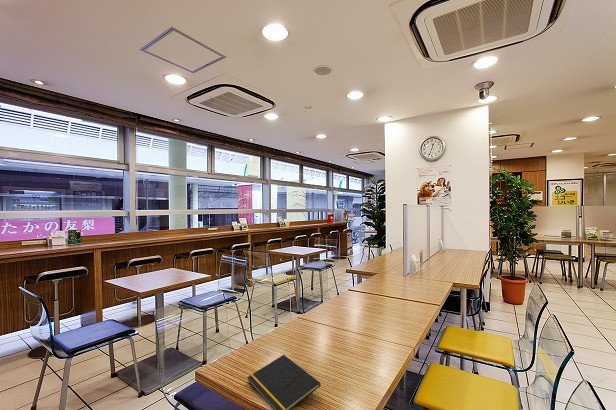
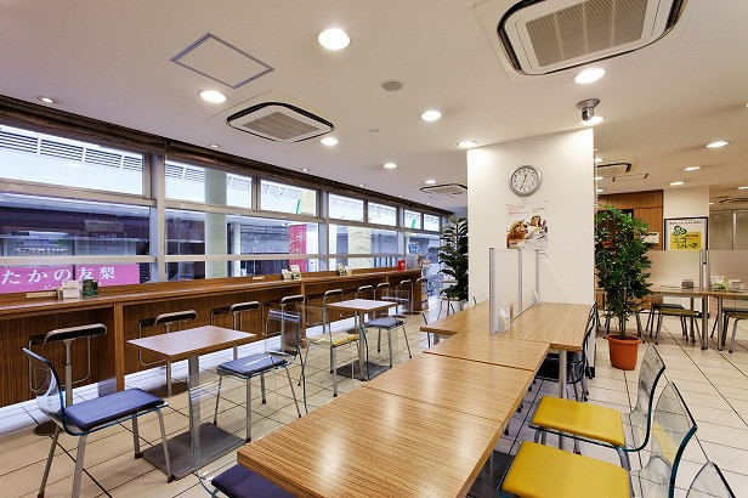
- notepad [246,354,322,410]
